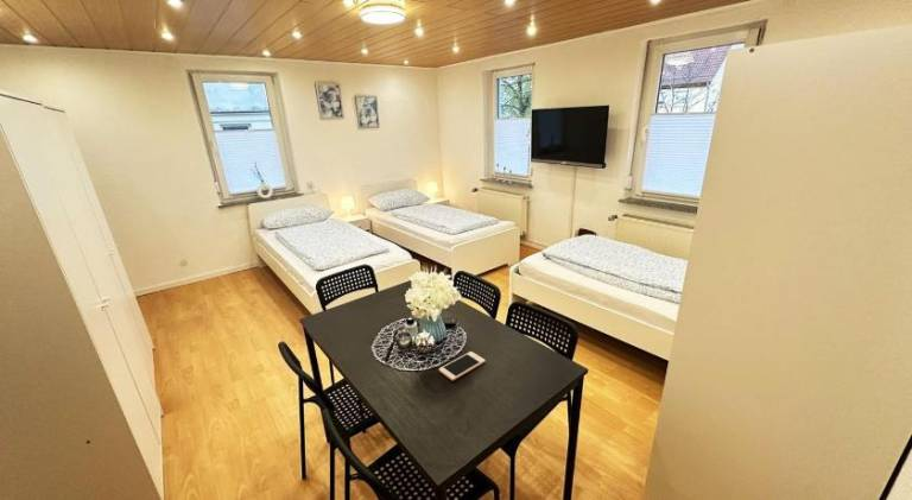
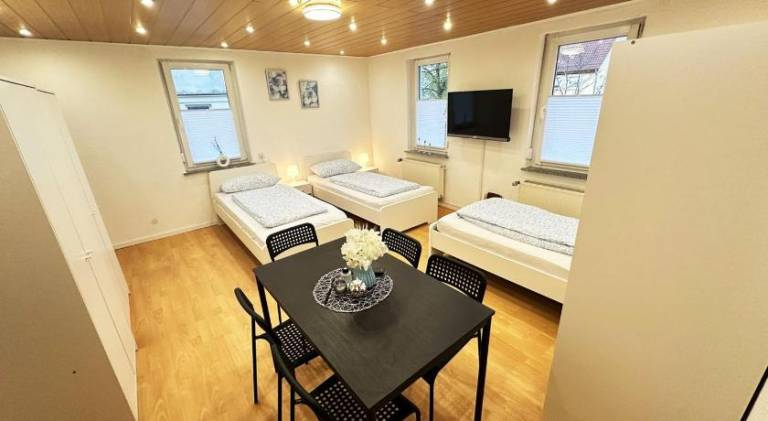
- cell phone [438,350,487,381]
